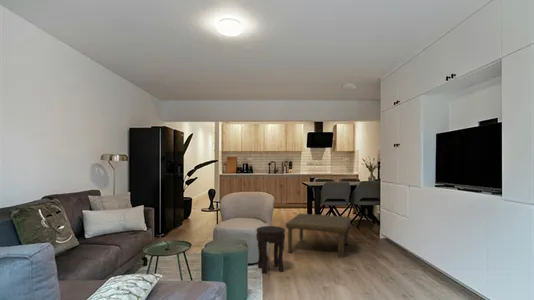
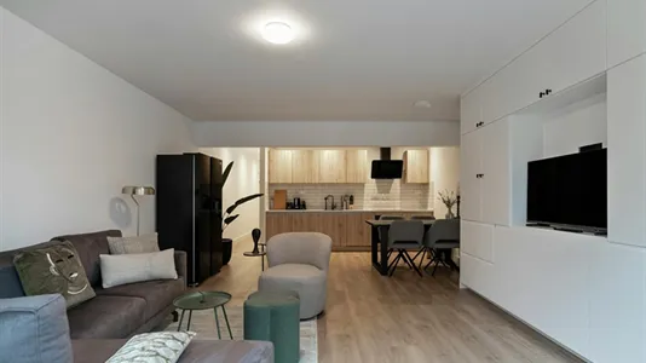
- side table [255,225,286,274]
- coffee table [285,213,351,258]
